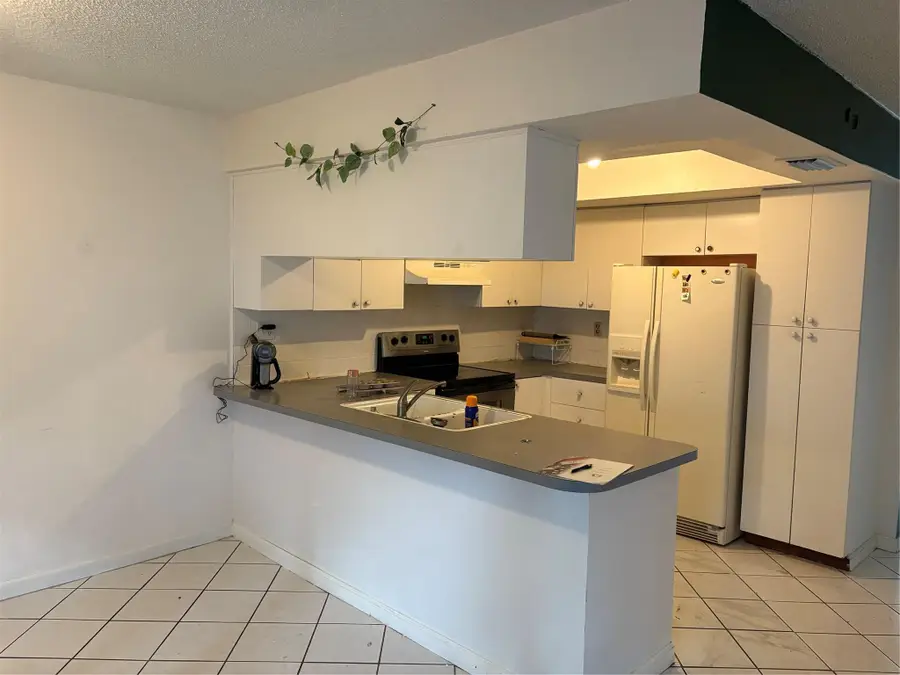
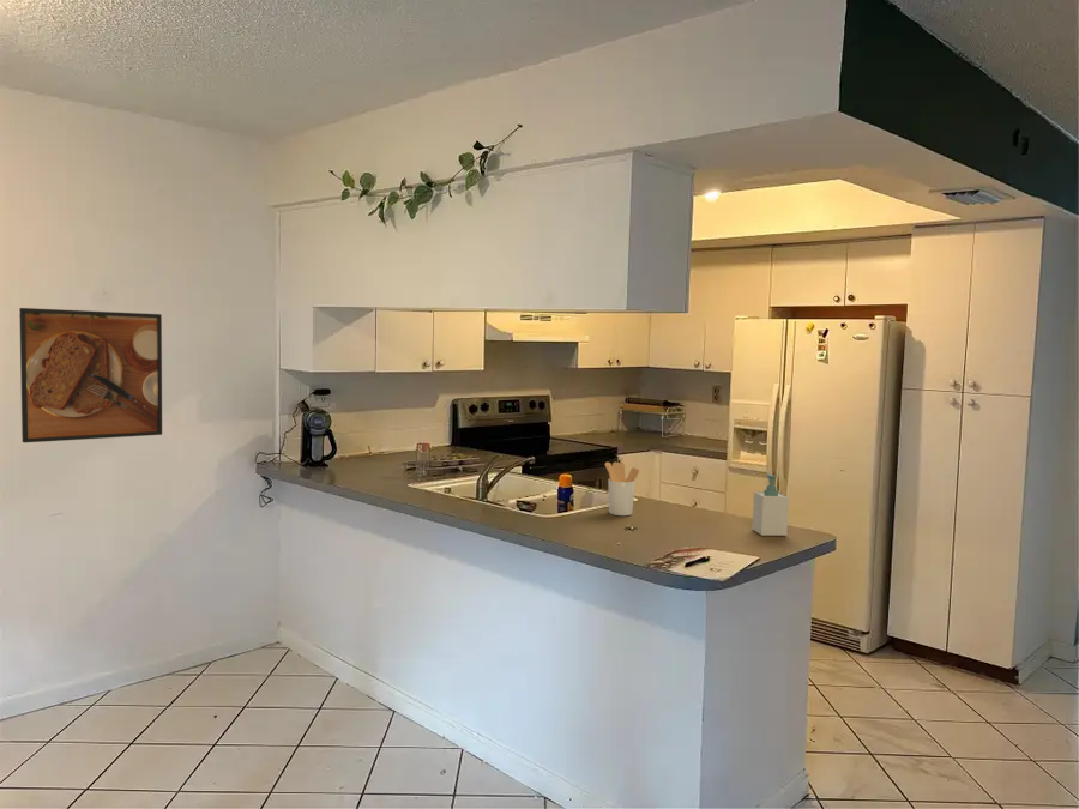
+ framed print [18,307,163,443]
+ utensil holder [604,461,640,517]
+ soap bottle [751,472,790,537]
